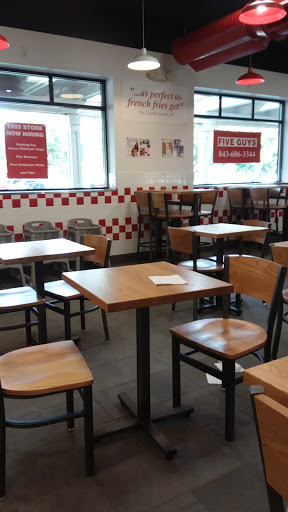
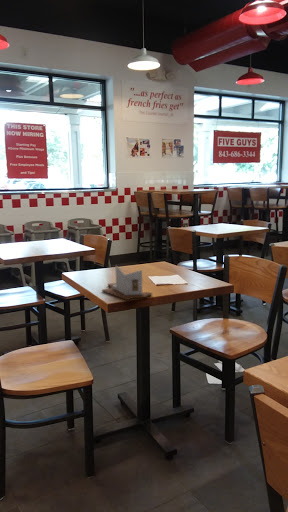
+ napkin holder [101,264,153,301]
